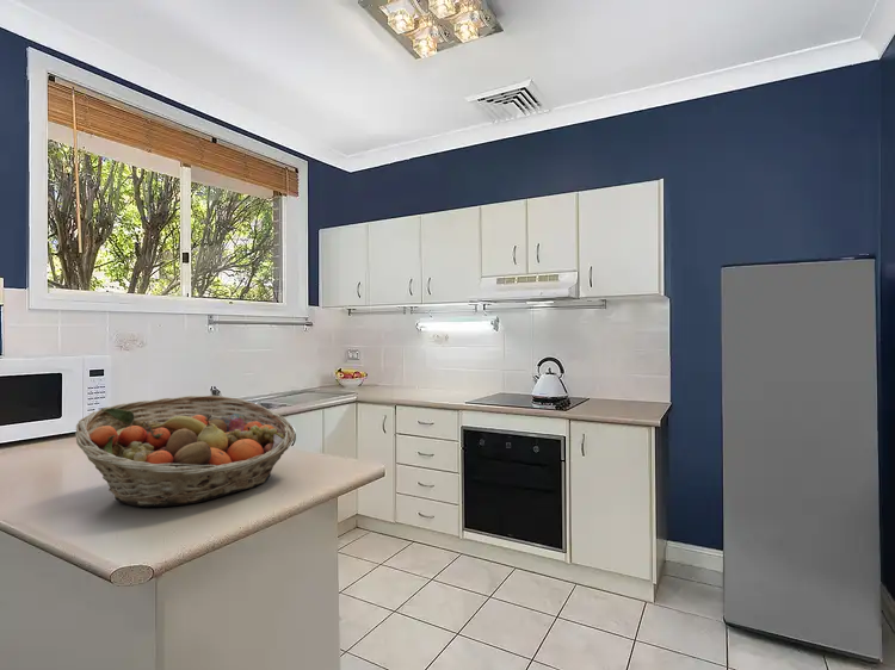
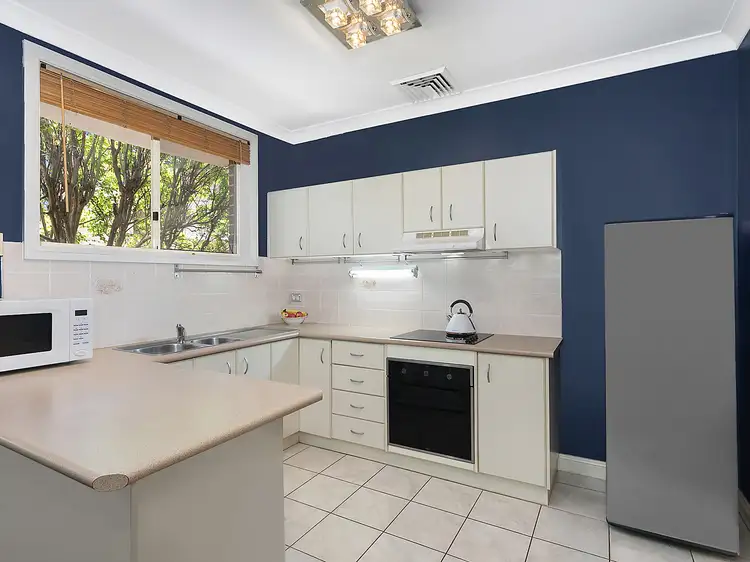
- fruit basket [74,395,296,508]
